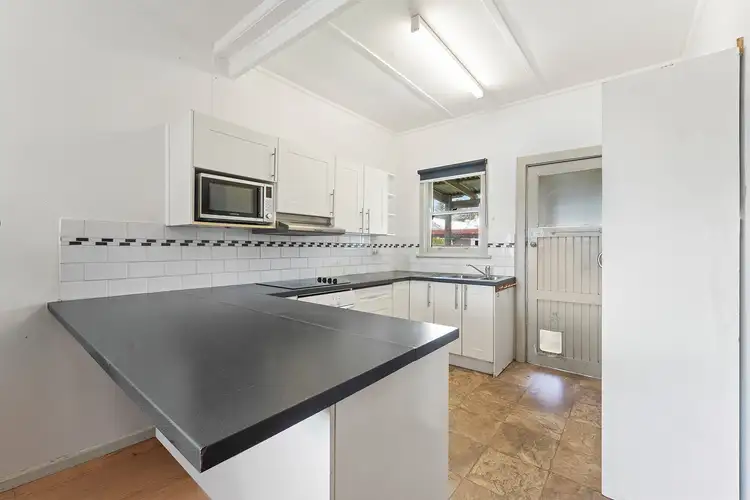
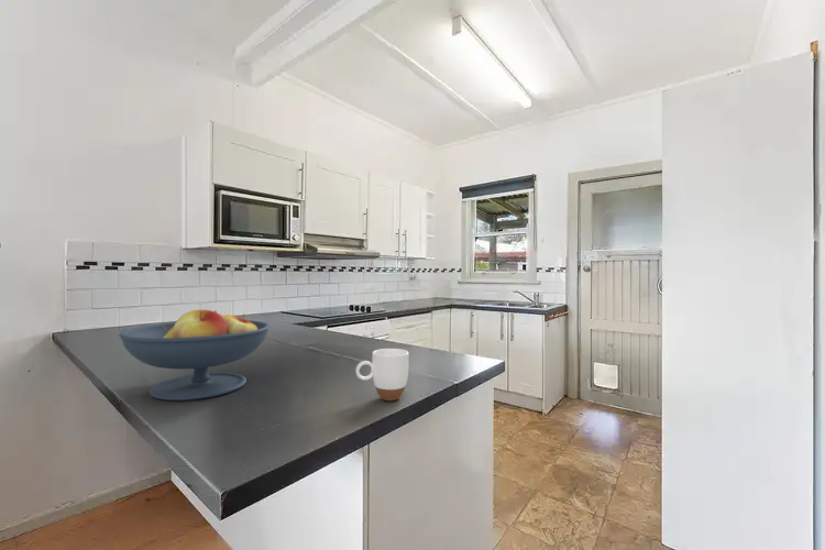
+ fruit bowl [118,308,272,402]
+ mug [354,348,410,402]
